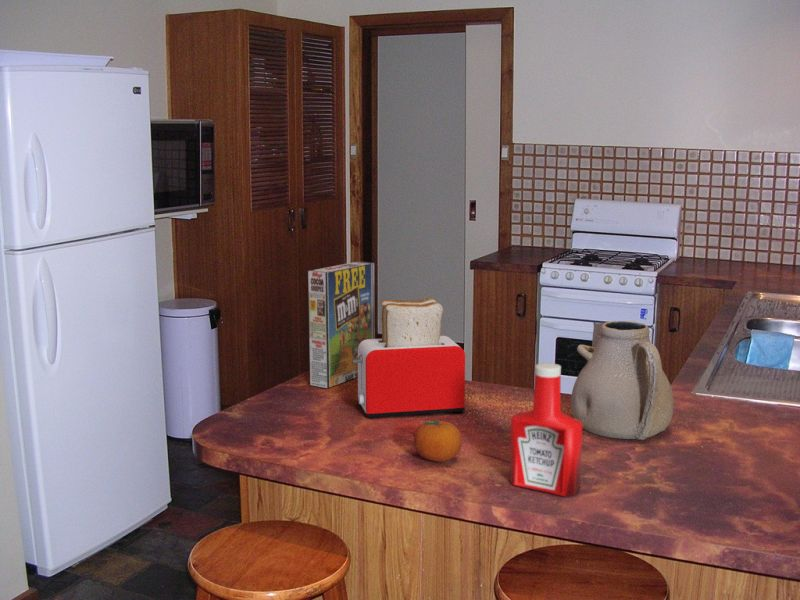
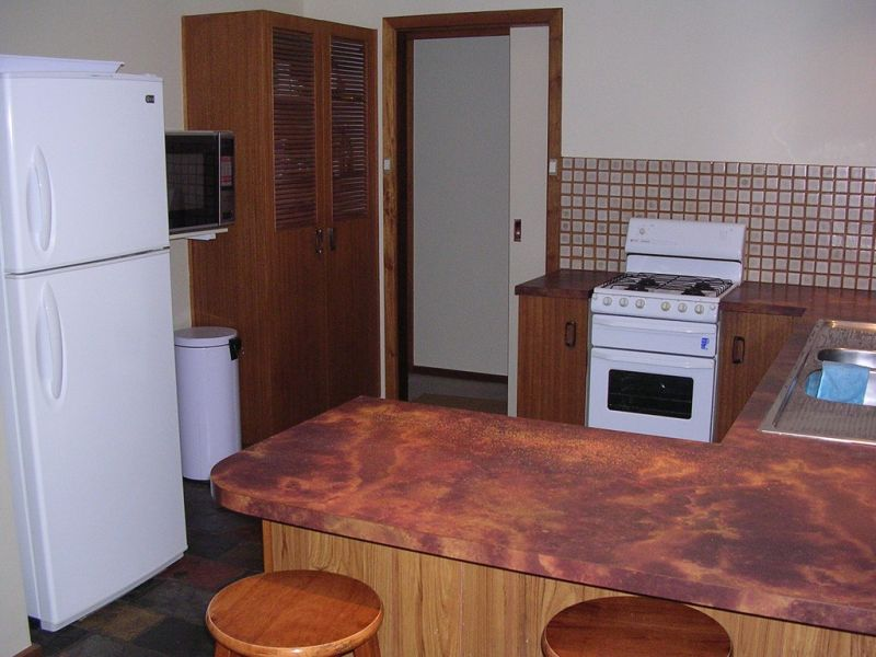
- fruit [413,420,463,463]
- toaster [352,297,466,419]
- teapot [570,320,675,441]
- soap bottle [509,362,583,498]
- cereal box [307,260,376,389]
